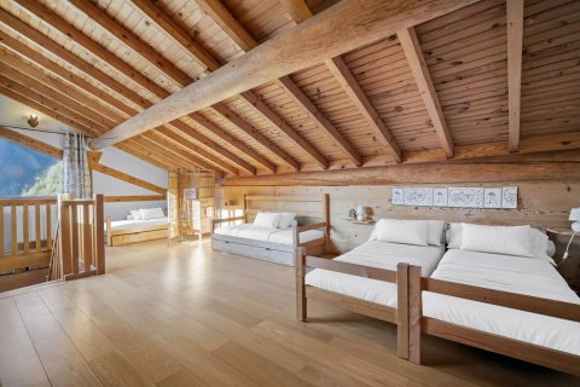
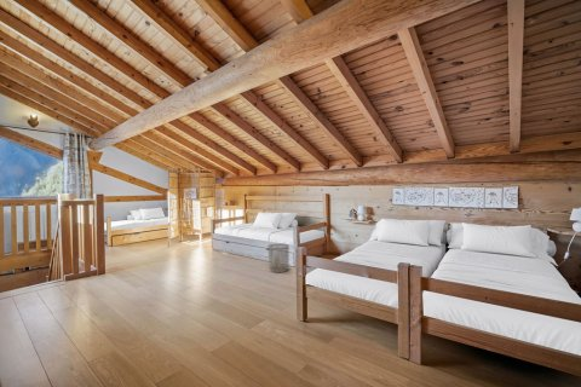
+ waste bin [268,243,290,273]
